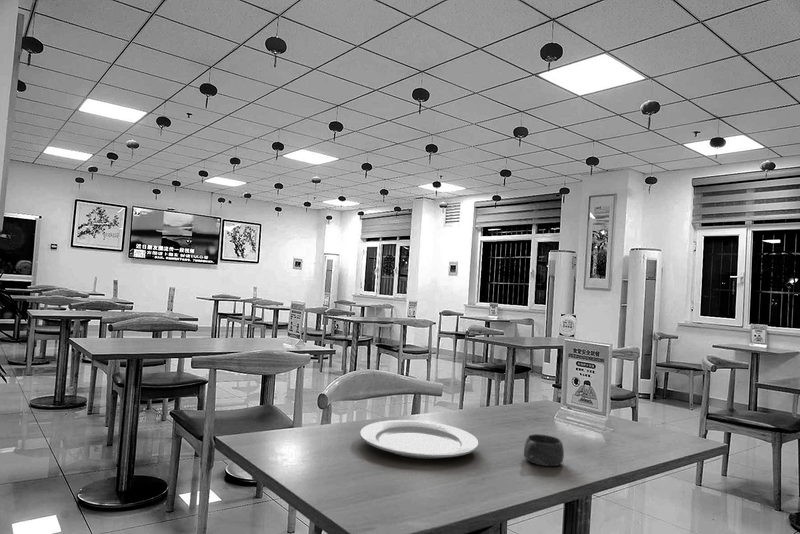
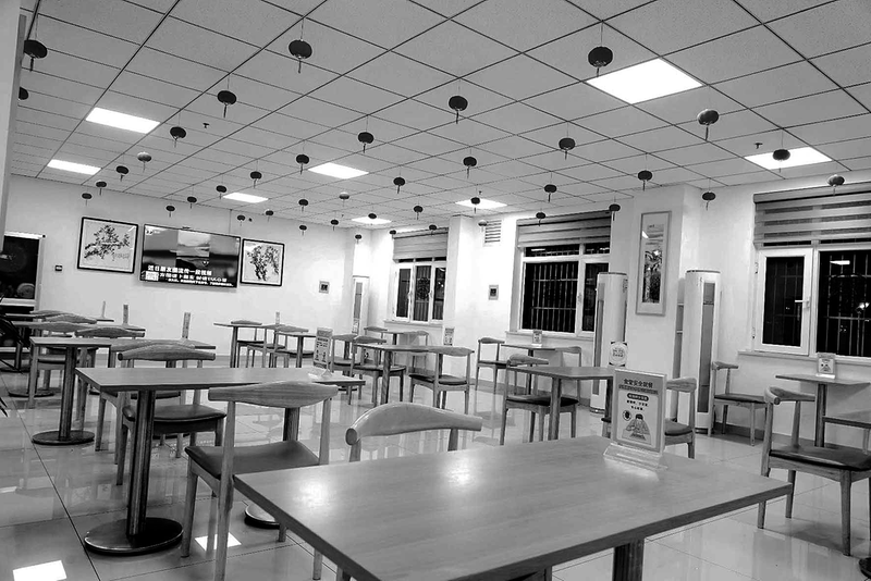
- cup [523,433,565,467]
- chinaware [359,419,480,460]
